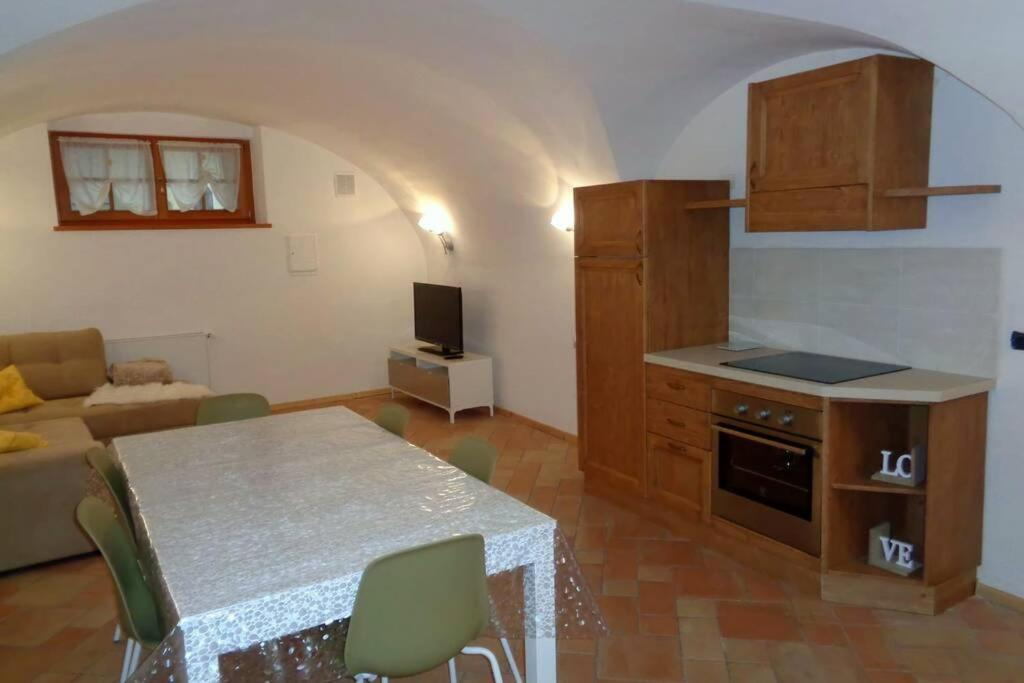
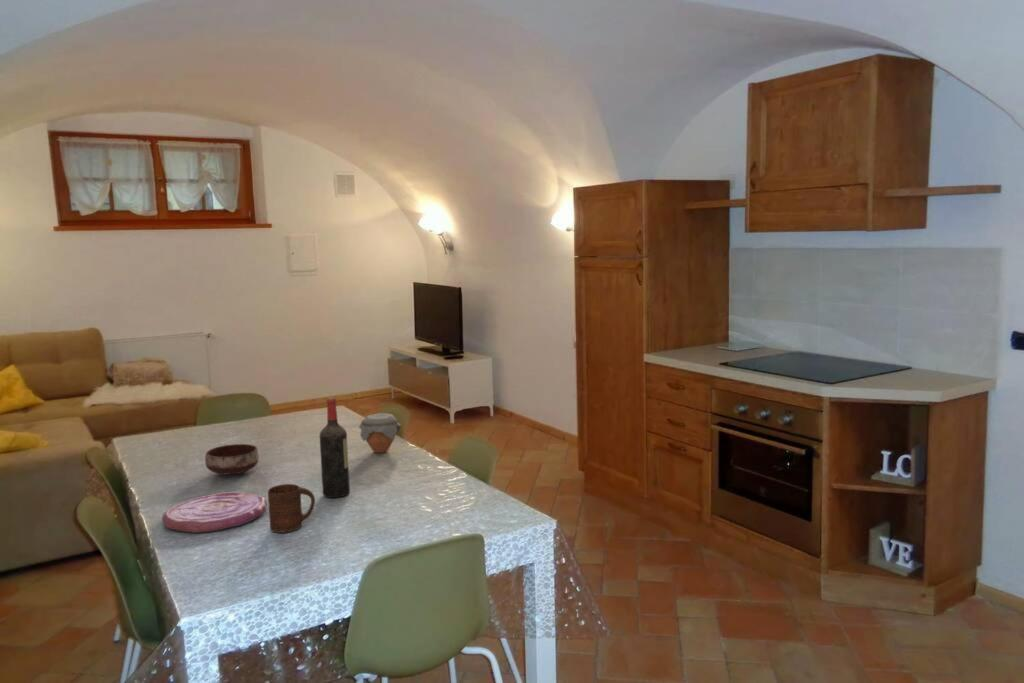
+ jar [358,412,402,454]
+ cup [267,483,316,534]
+ plate [161,491,268,534]
+ bowl [204,443,260,475]
+ wine bottle [319,397,351,499]
